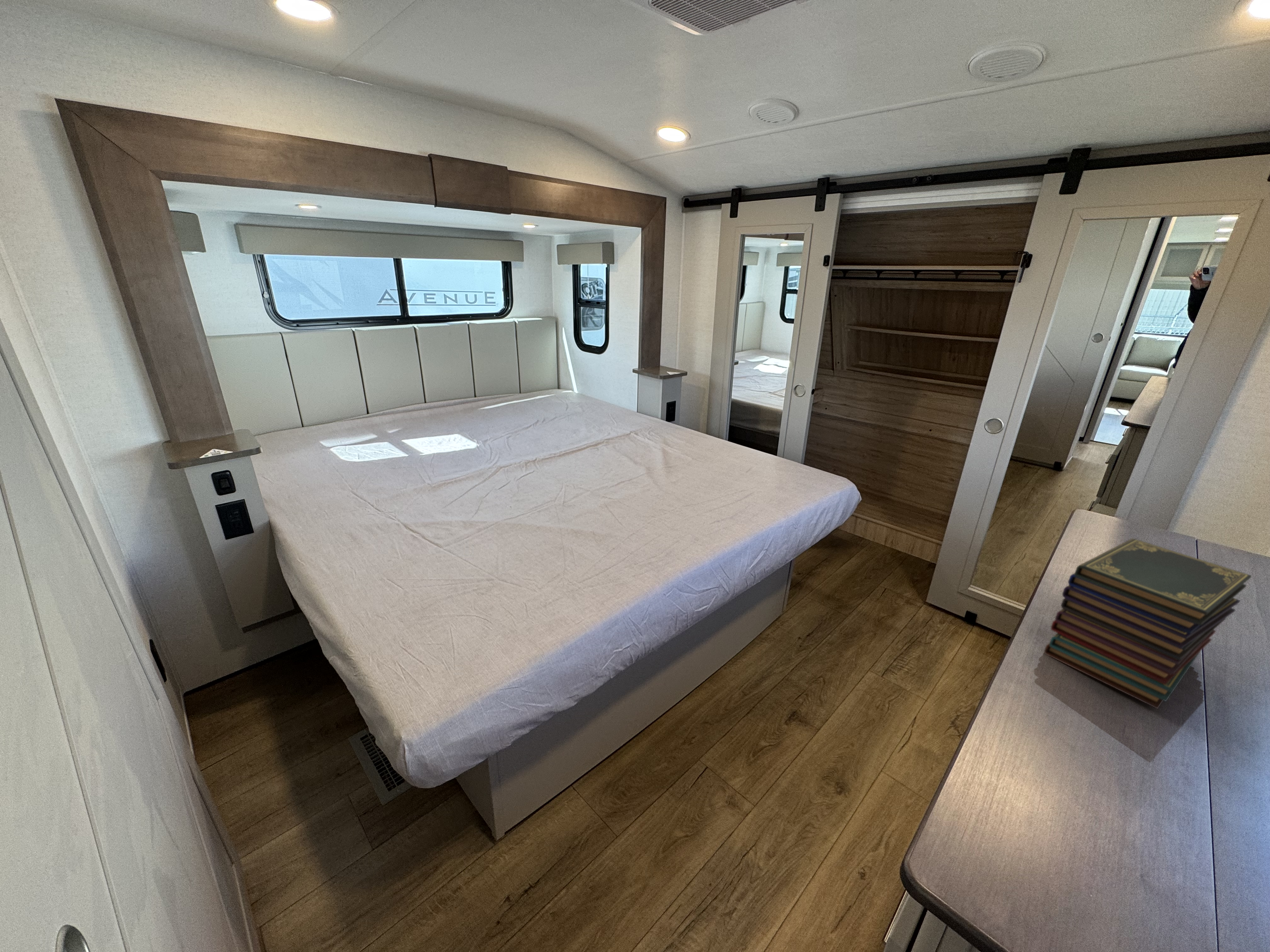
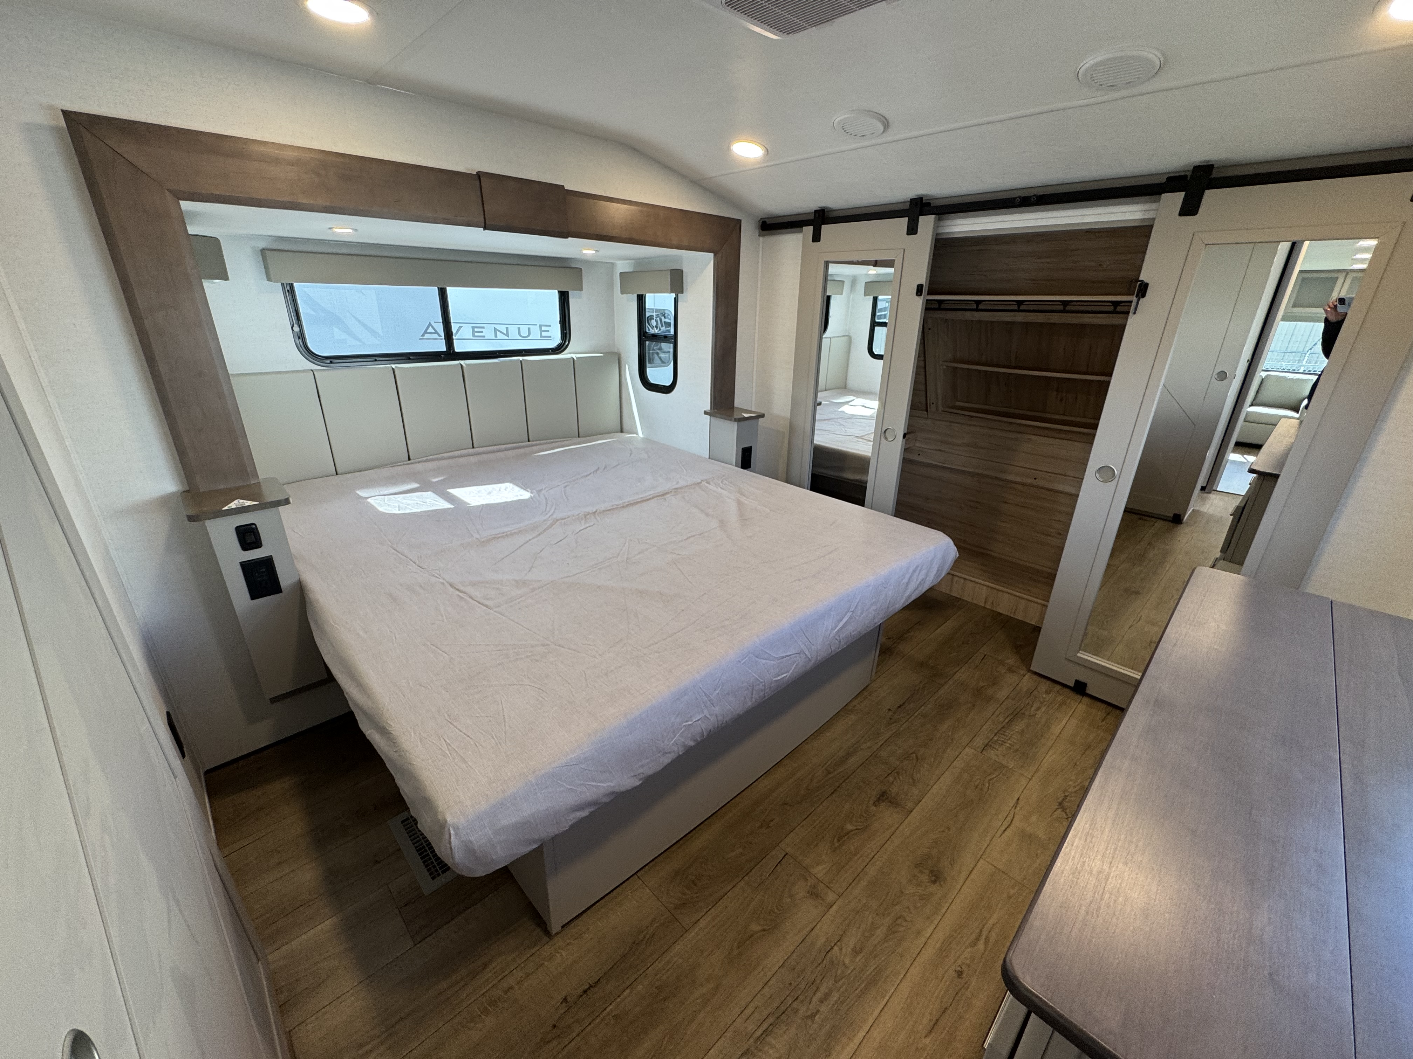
- book stack [1044,538,1252,709]
